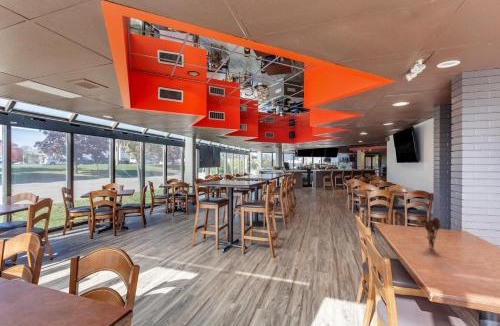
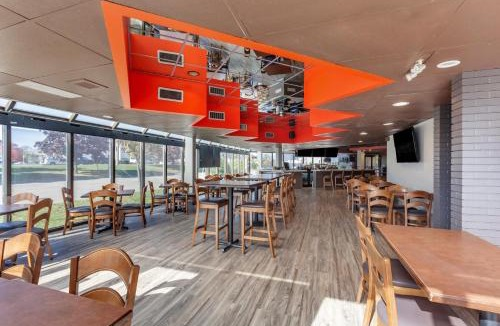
- utensil holder [424,217,442,249]
